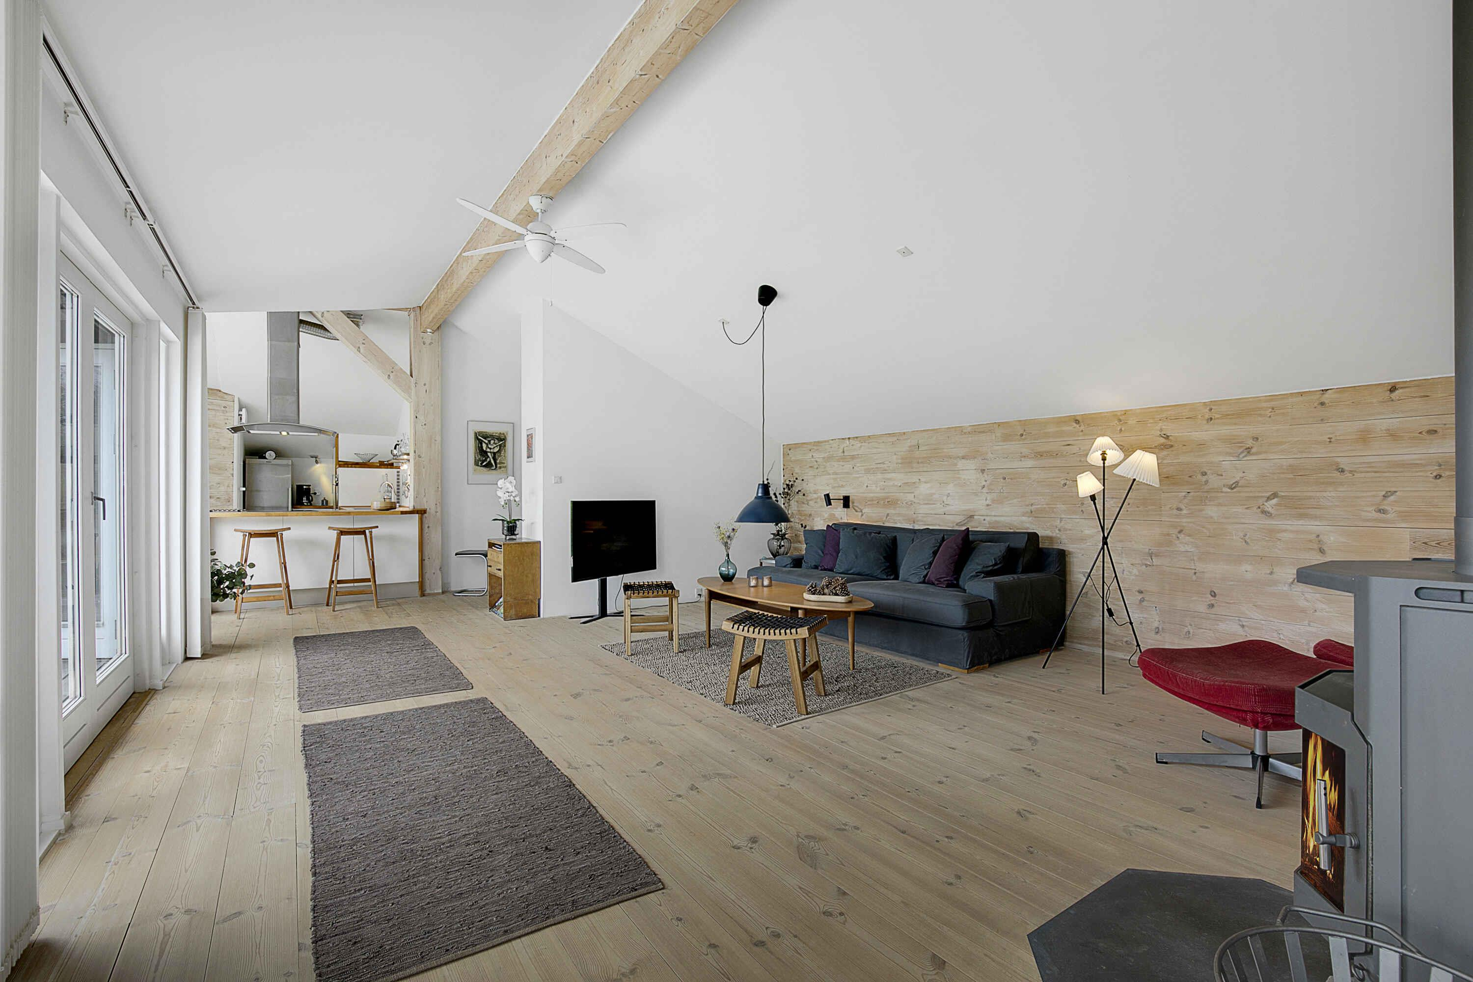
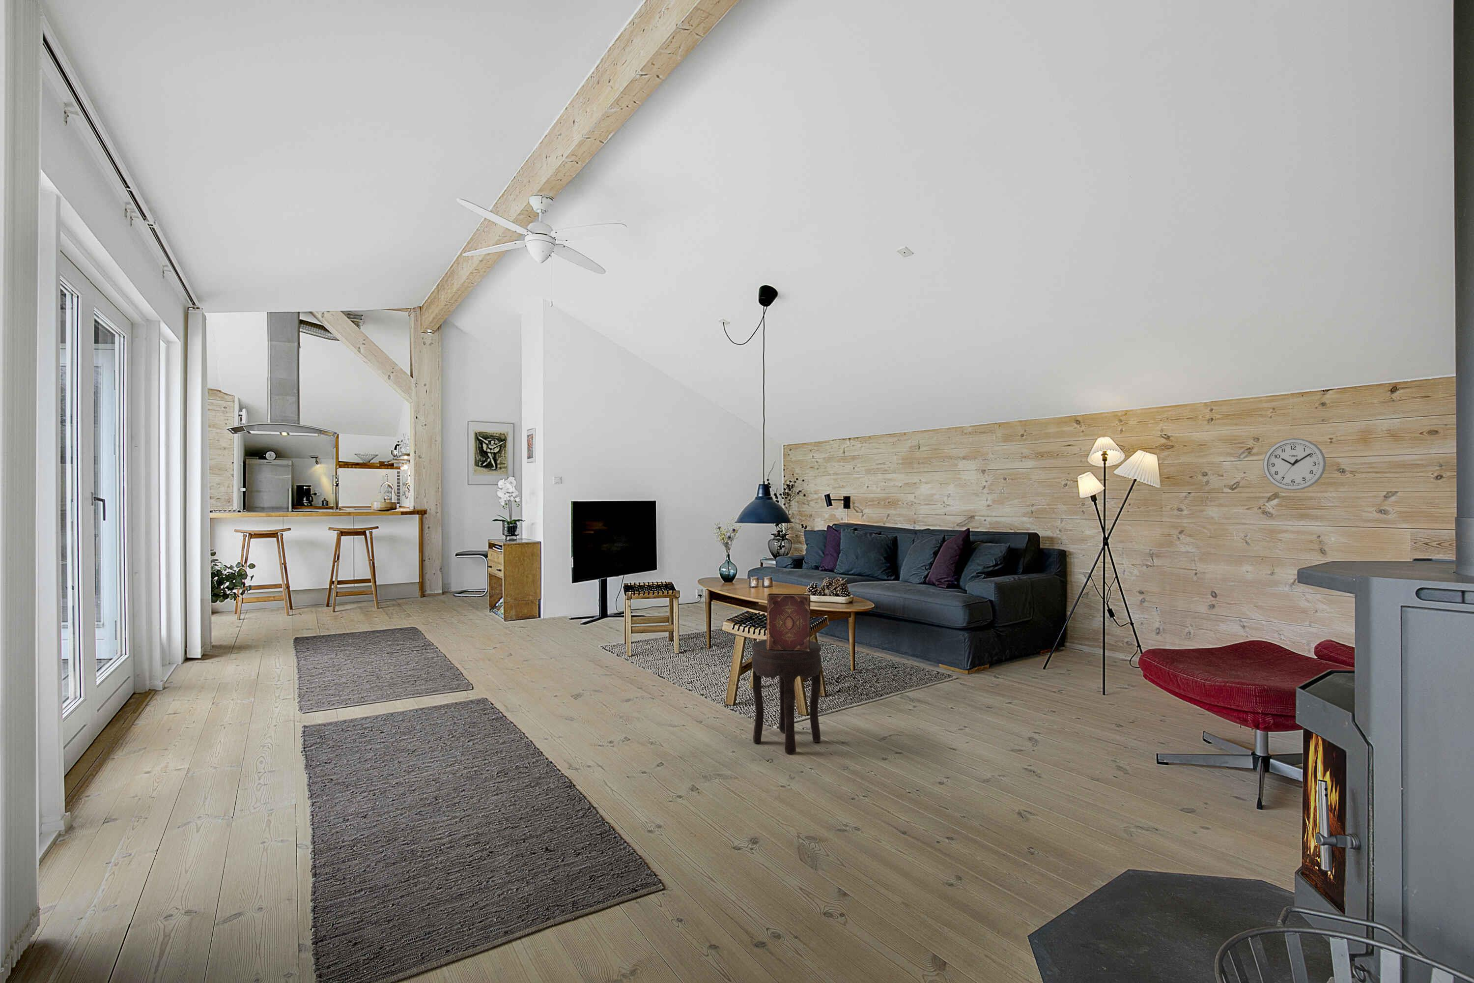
+ hardback book [766,592,810,652]
+ wall clock [1262,438,1327,491]
+ side table [751,639,823,755]
